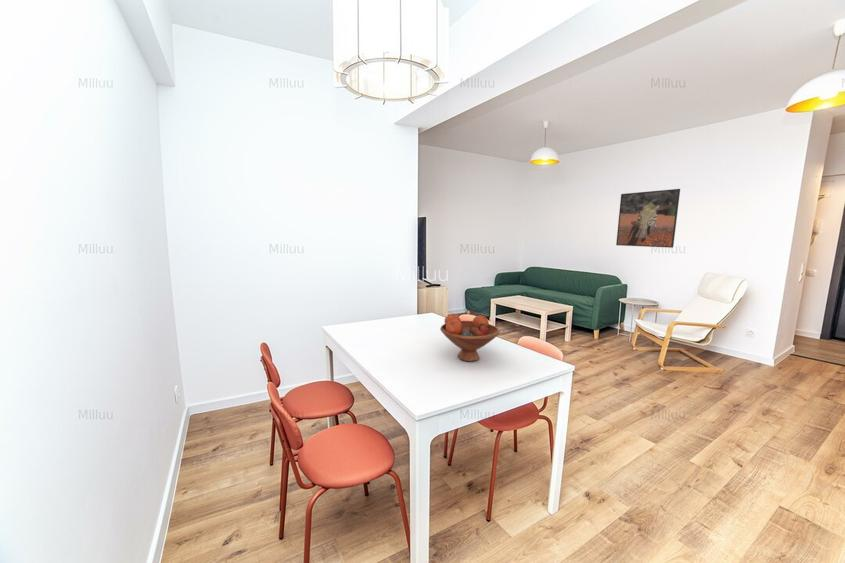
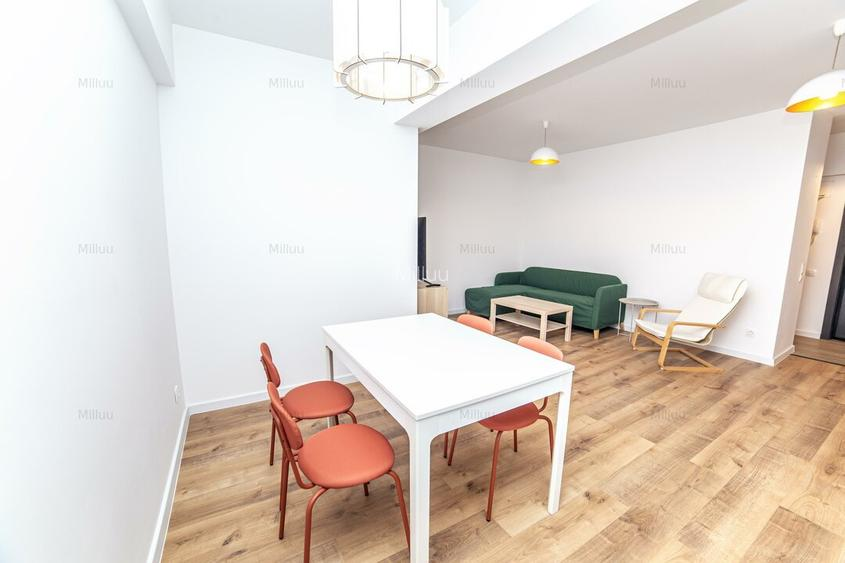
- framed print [615,188,681,248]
- fruit bowl [439,313,501,363]
